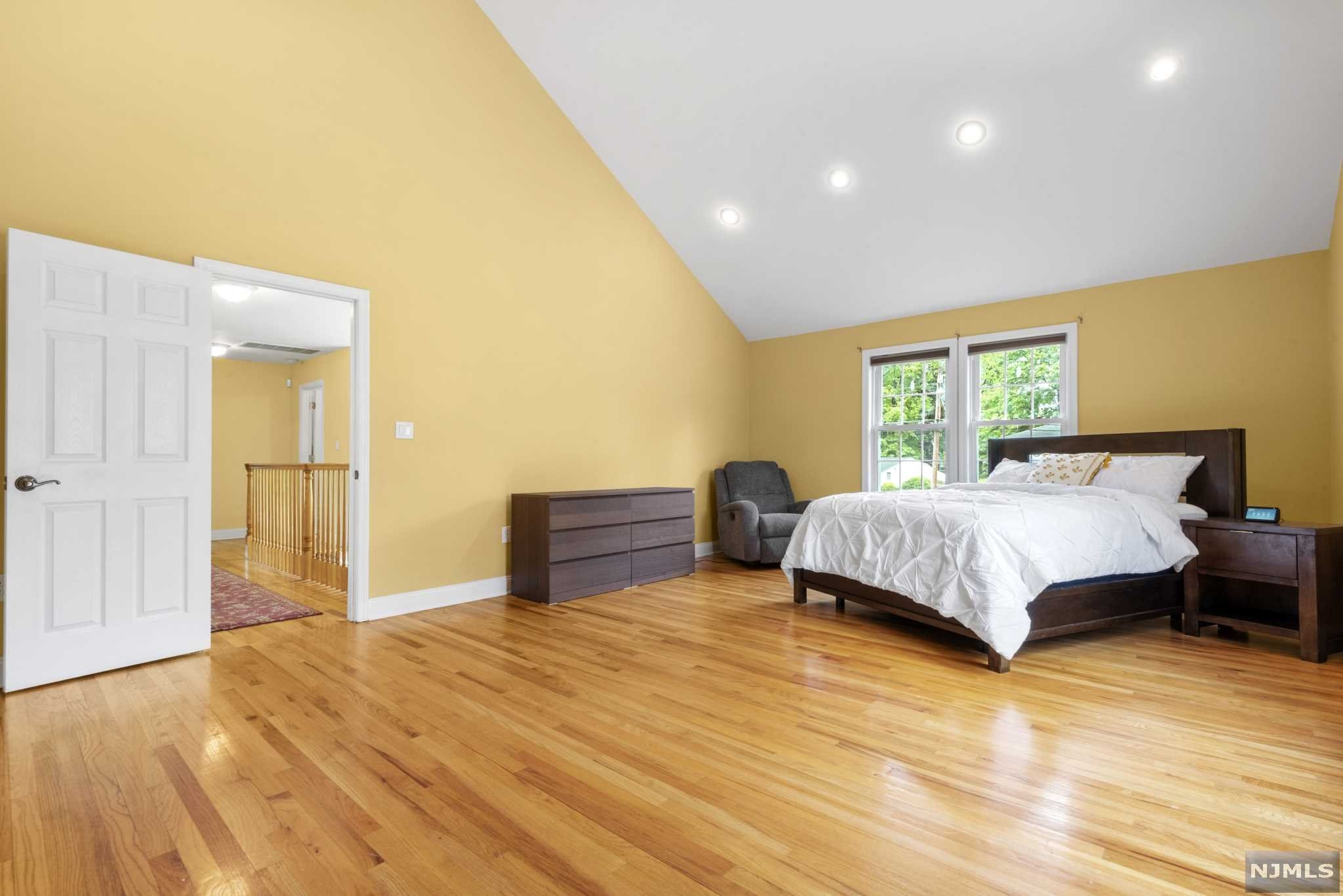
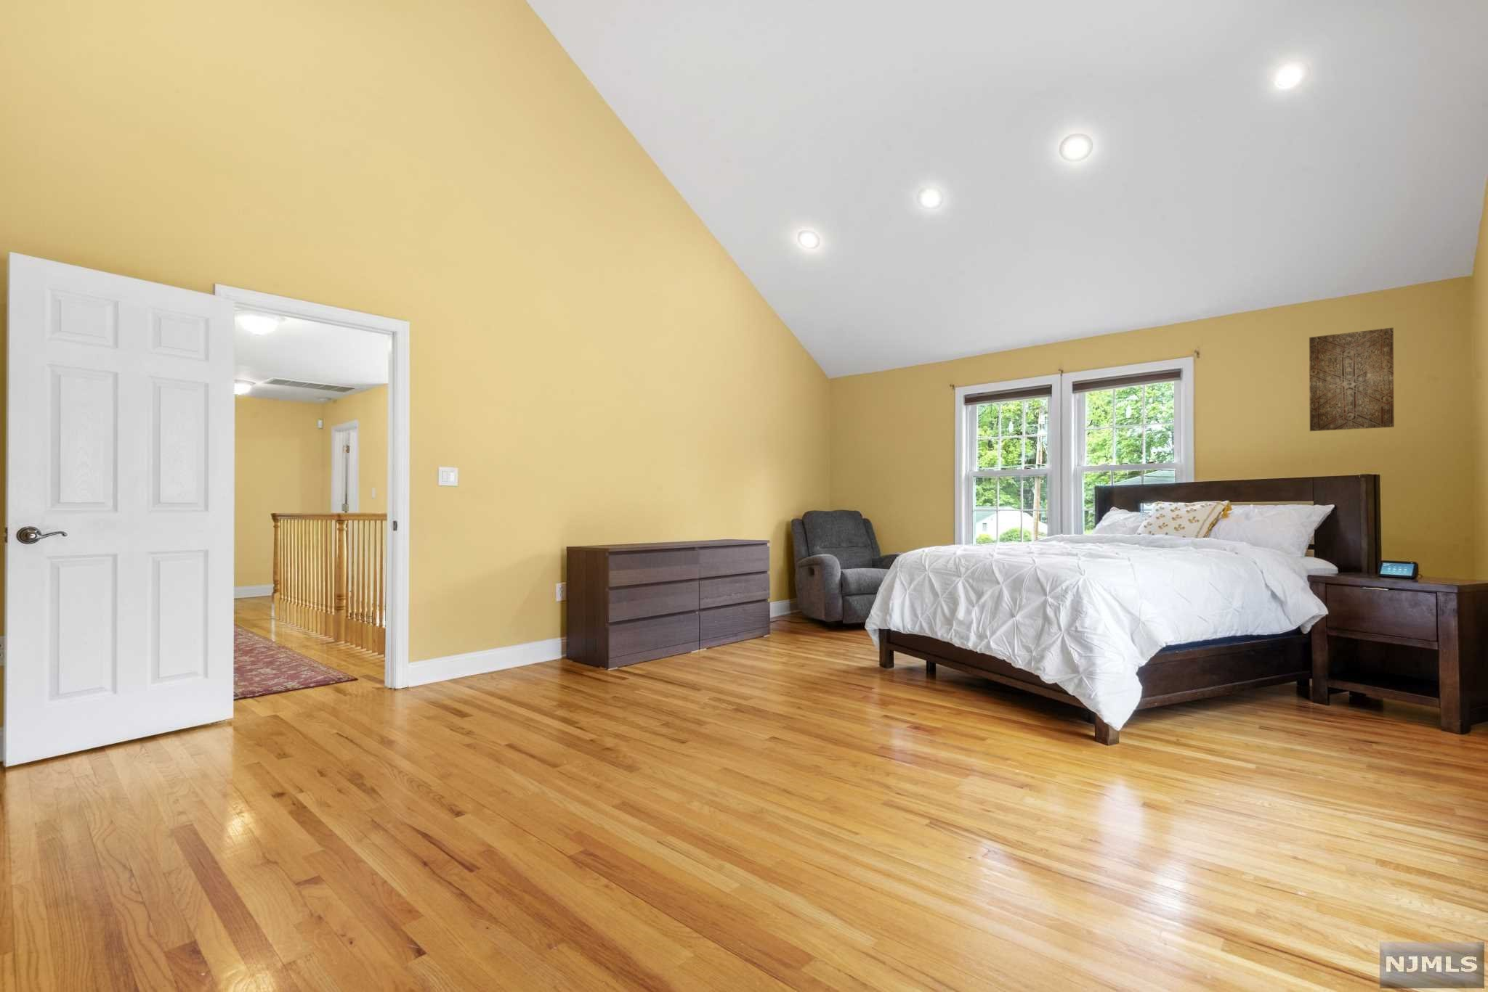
+ wall art [1309,327,1395,432]
